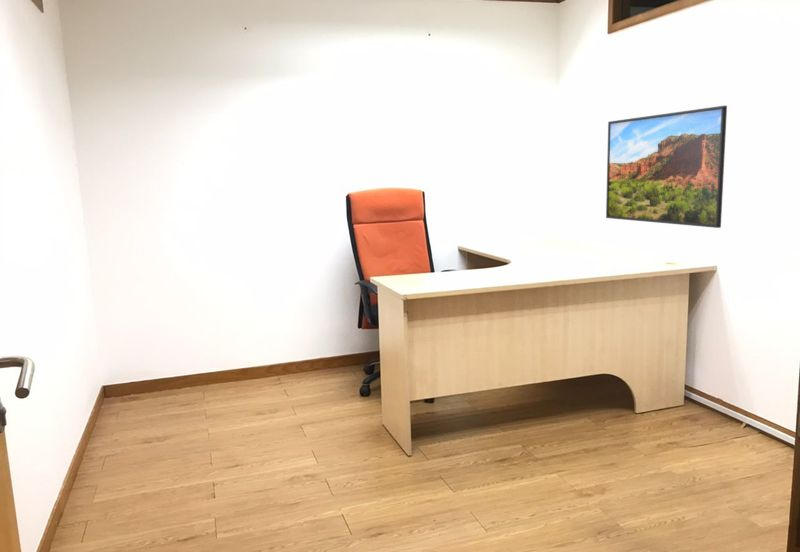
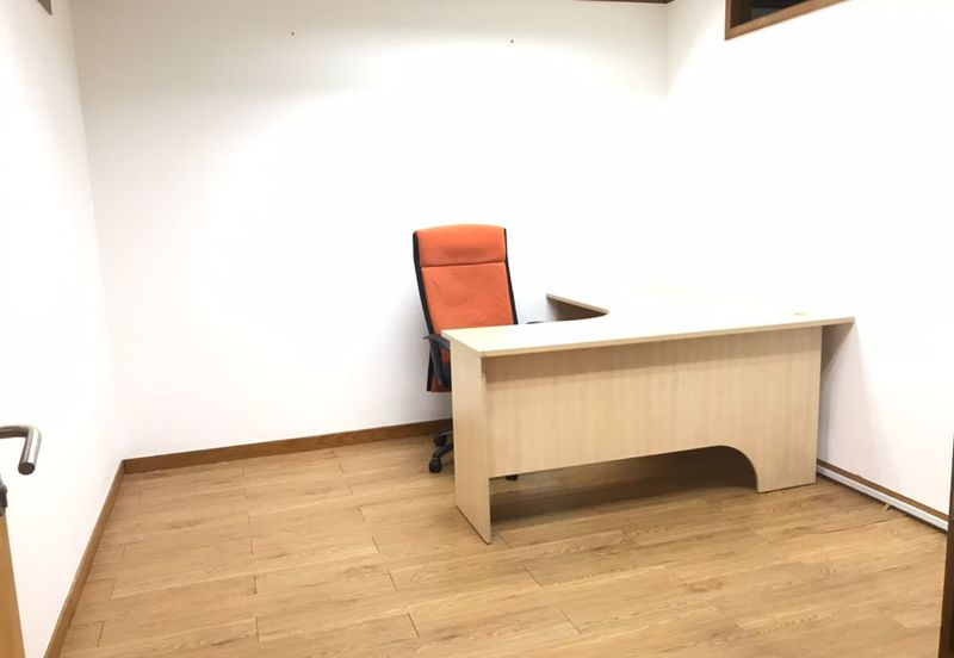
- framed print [605,105,728,229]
